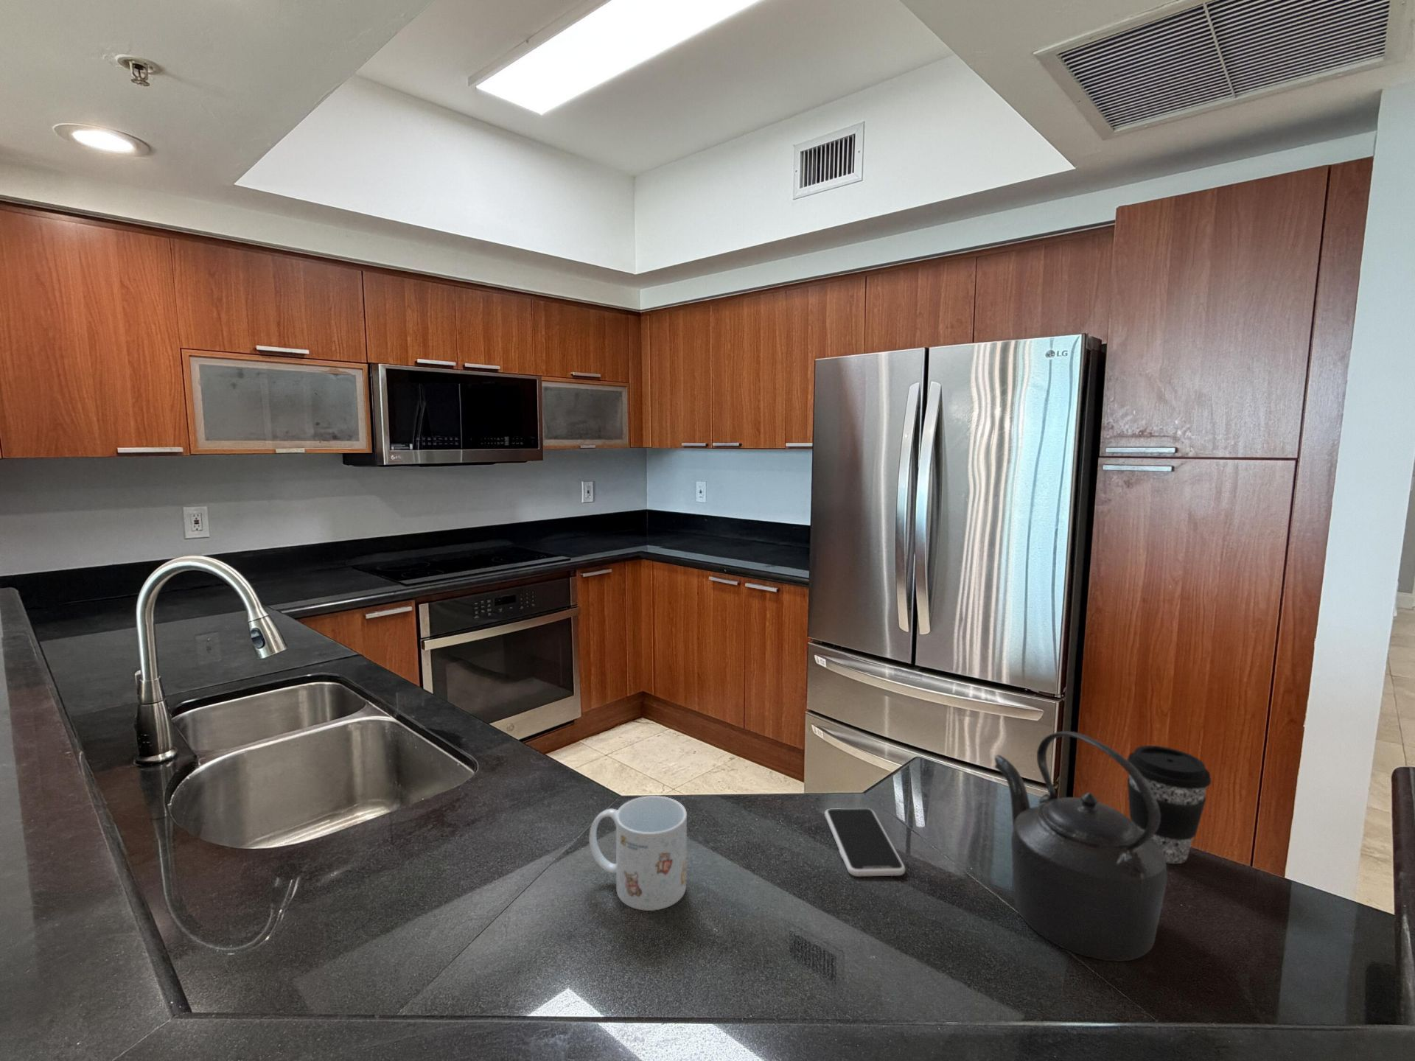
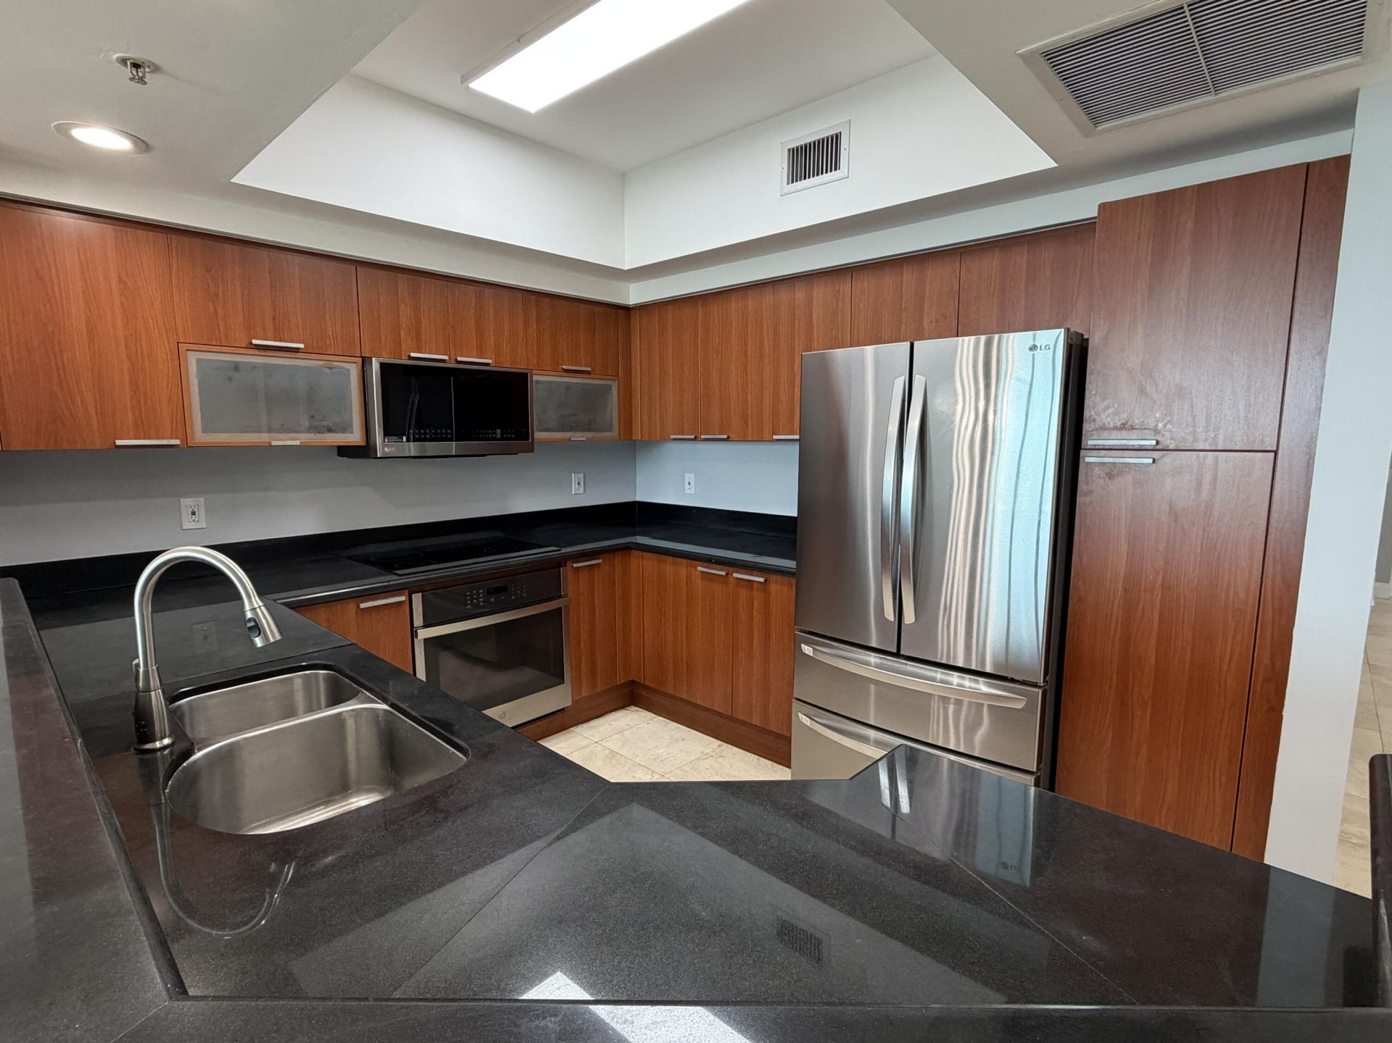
- coffee cup [1126,744,1211,864]
- mug [588,795,687,912]
- smartphone [824,808,906,877]
- kettle [994,730,1168,962]
